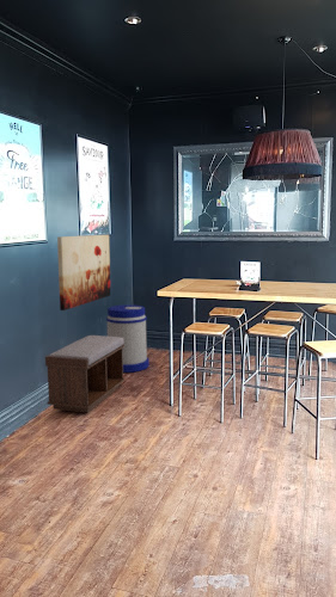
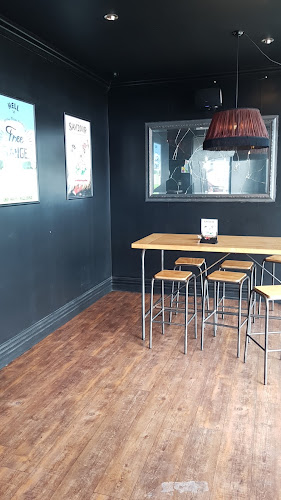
- trash can [105,304,151,374]
- wall art [56,234,111,312]
- bench [44,334,126,414]
